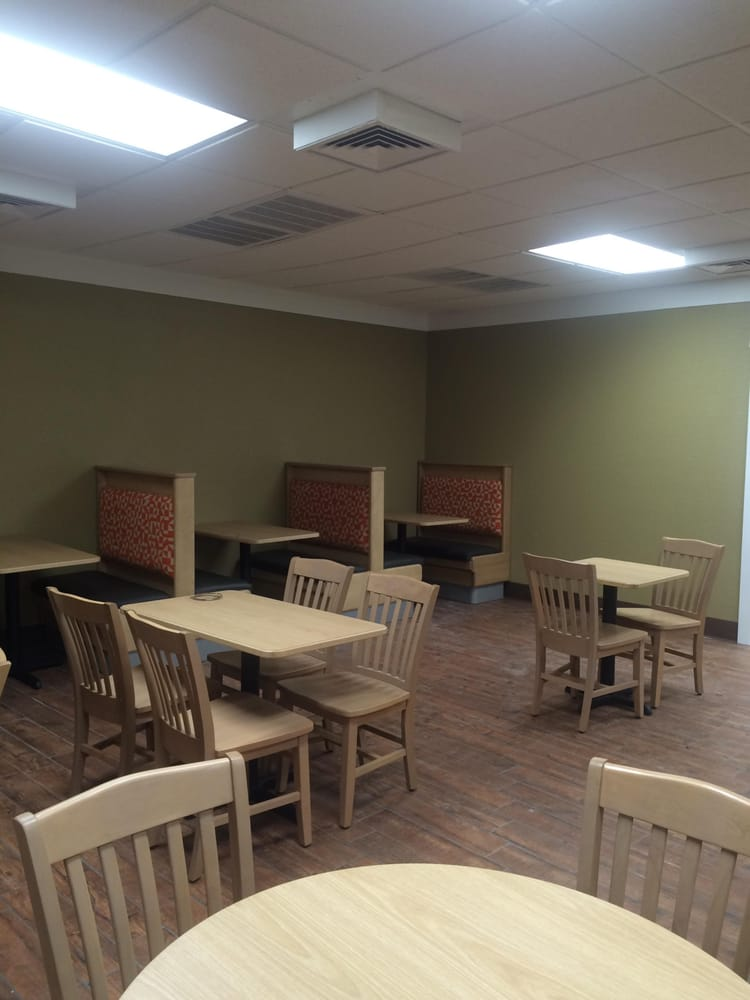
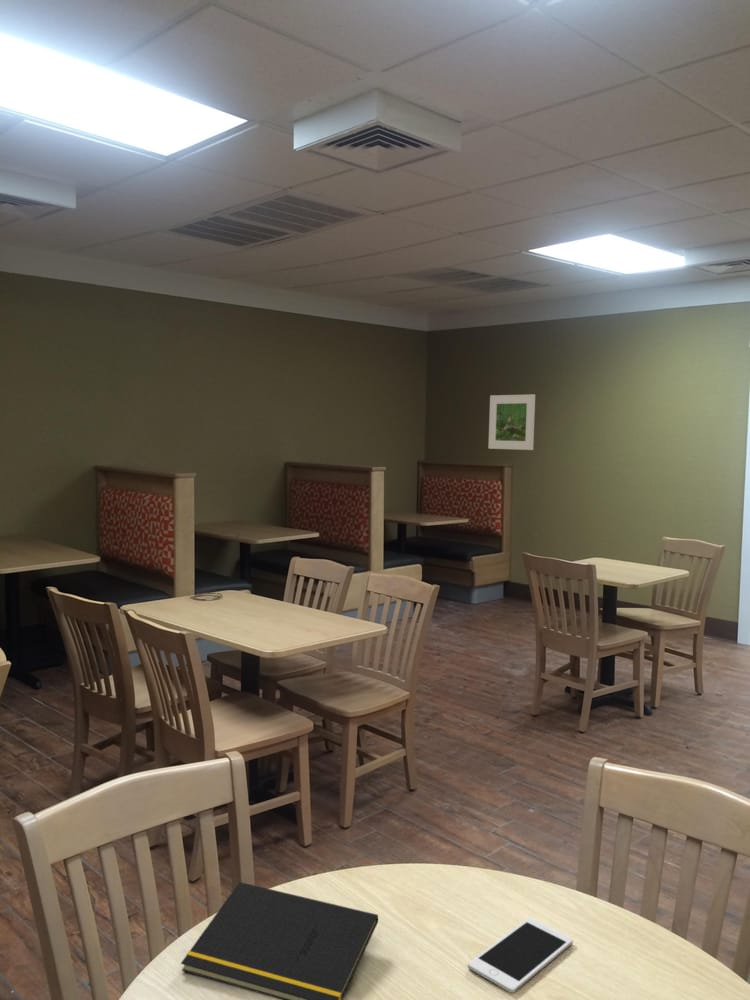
+ notepad [180,881,379,1000]
+ cell phone [467,917,574,994]
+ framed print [487,393,536,451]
